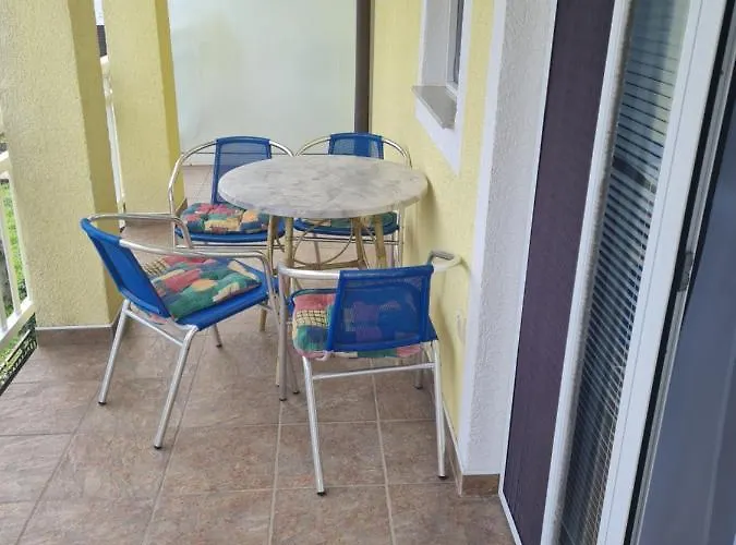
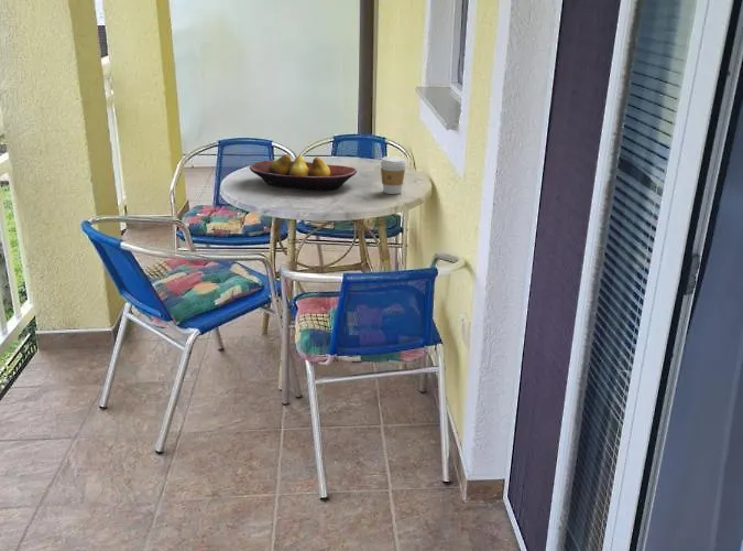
+ coffee cup [380,155,407,195]
+ fruit bowl [249,153,358,192]
